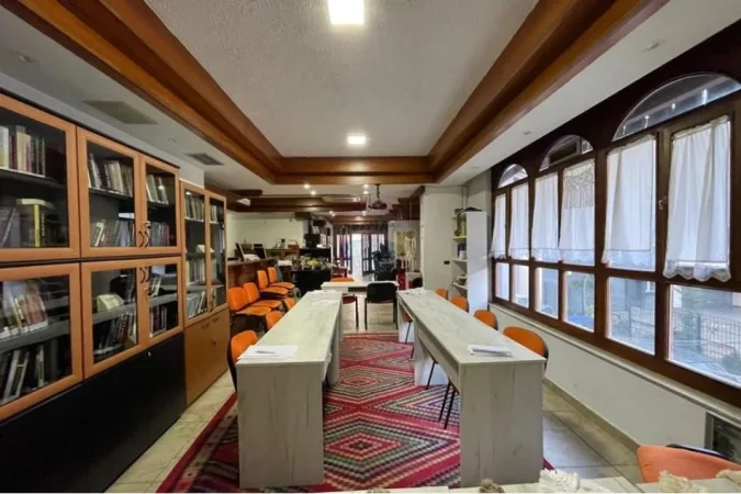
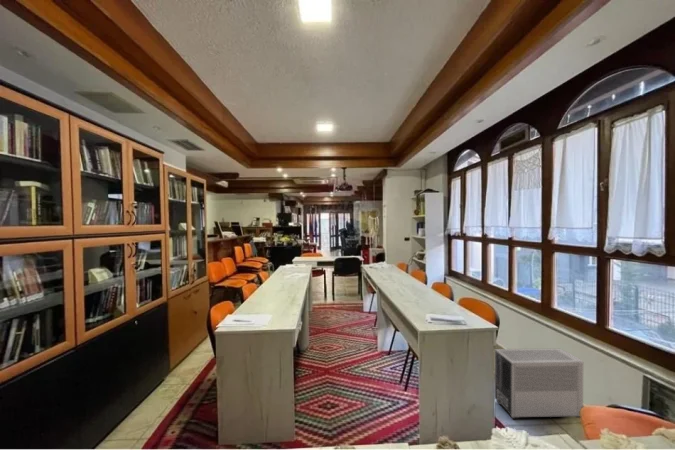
+ air purifier [494,347,584,420]
